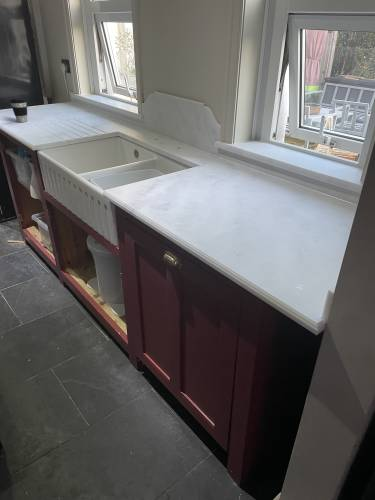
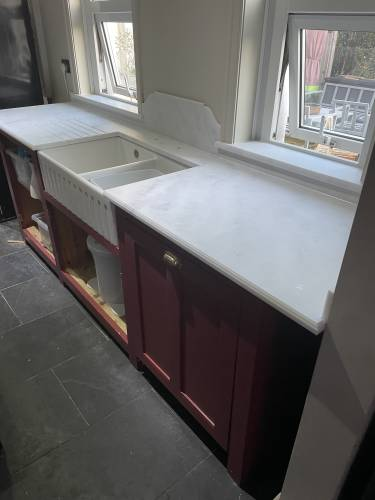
- coffee cup [10,97,28,123]
